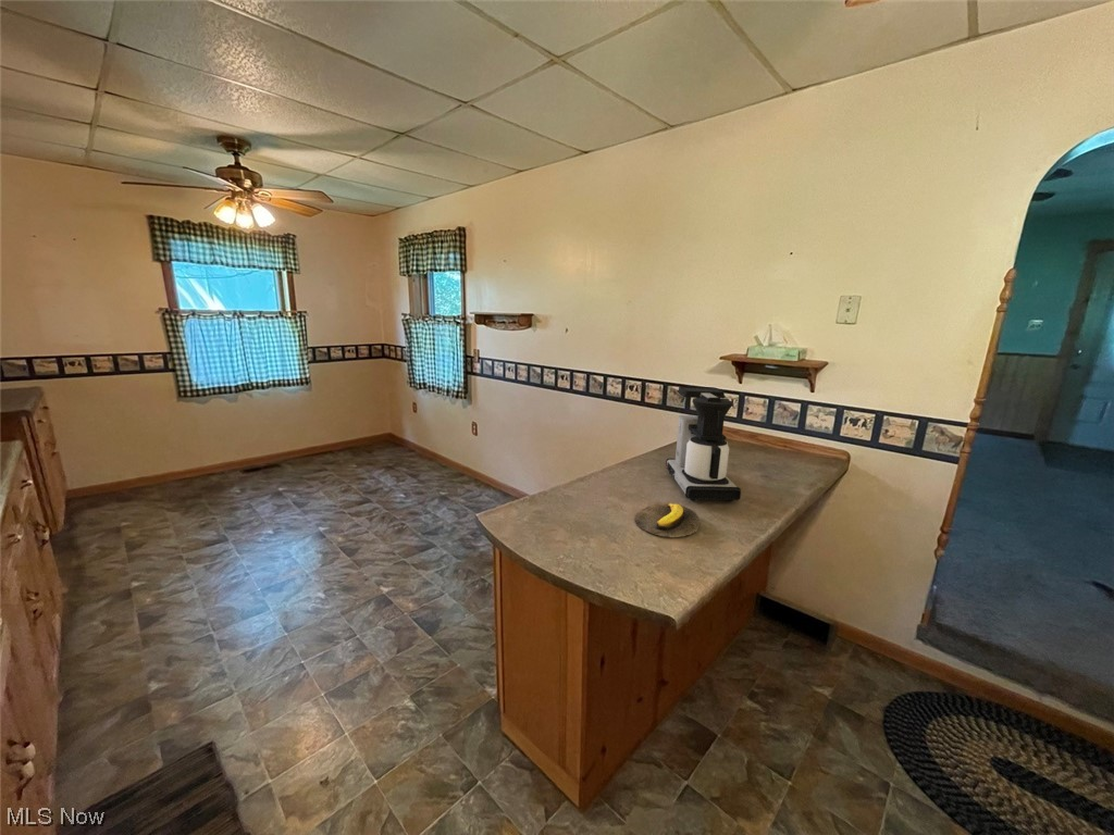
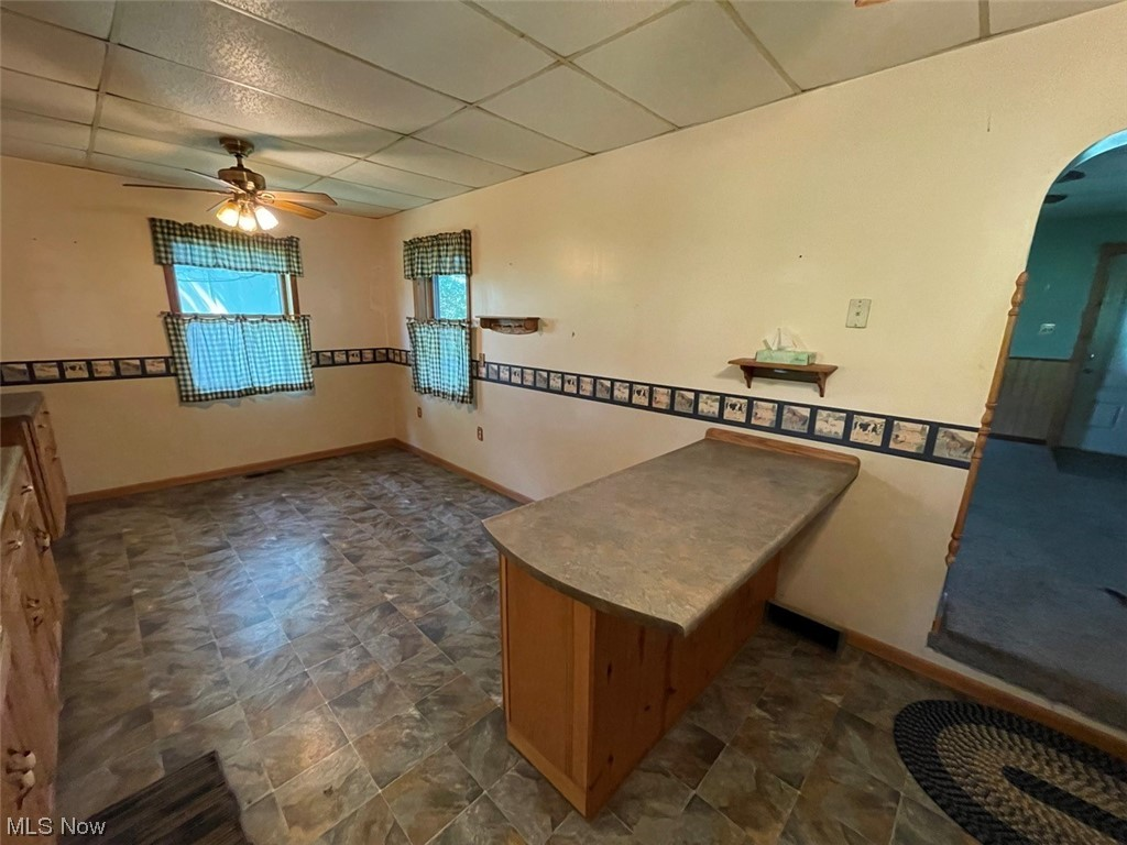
- banana [634,502,701,538]
- coffee maker [665,386,742,502]
